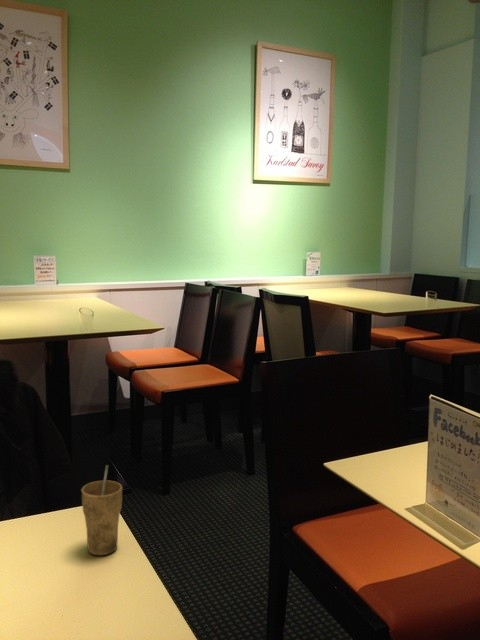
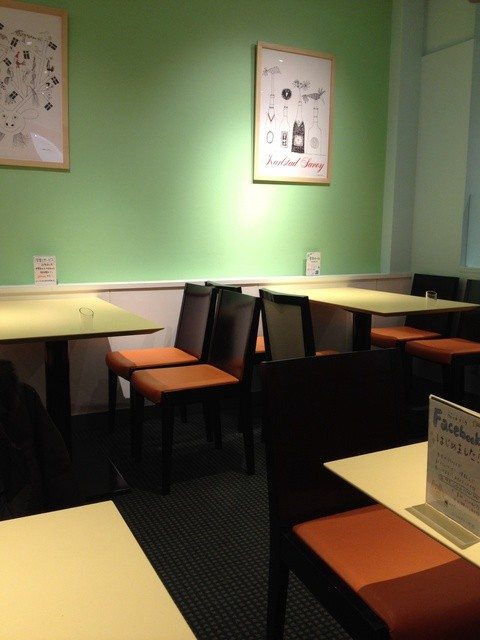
- cup [80,464,123,556]
